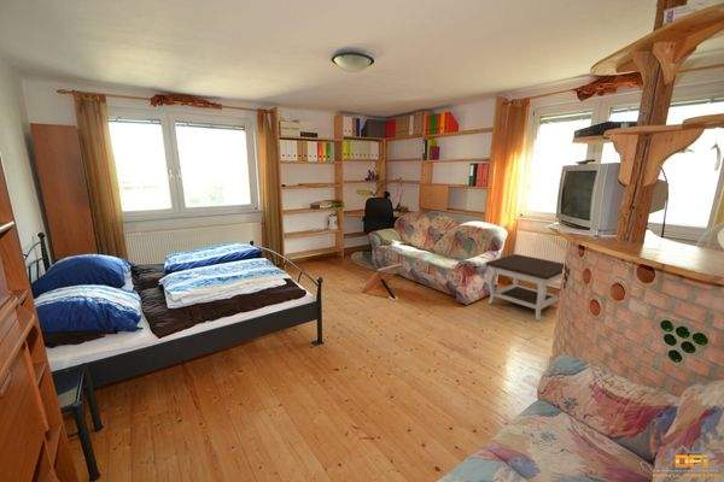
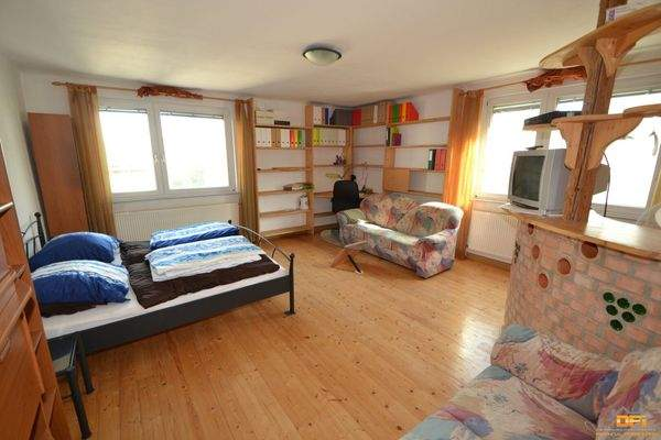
- side table [485,253,565,322]
